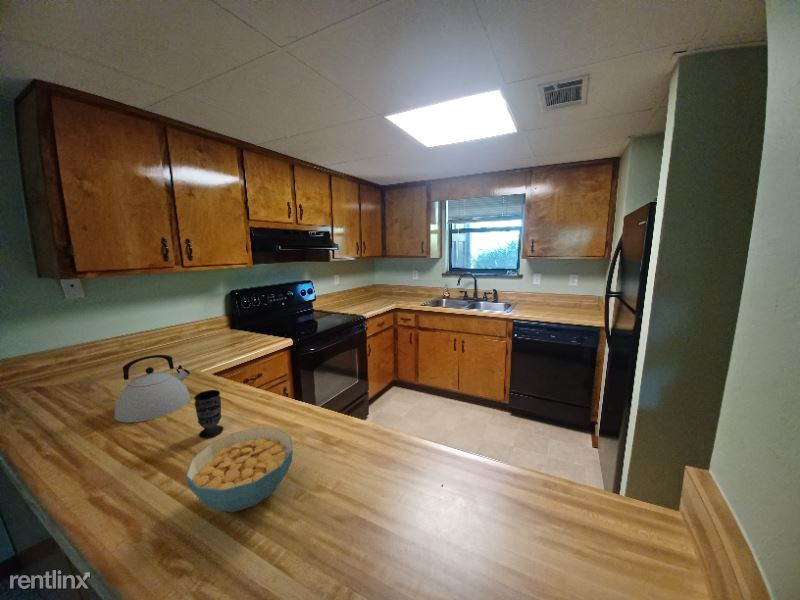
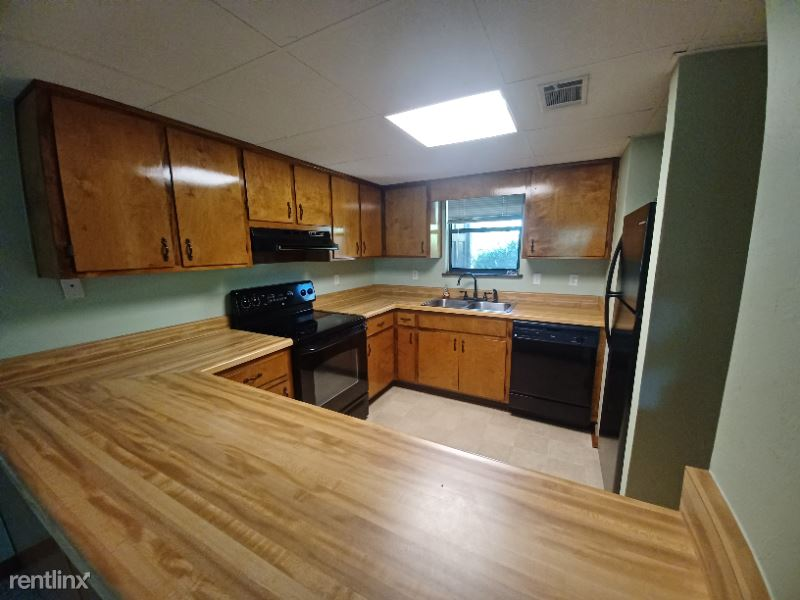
- kettle [113,354,191,423]
- cup [193,389,224,439]
- cereal bowl [185,427,294,513]
